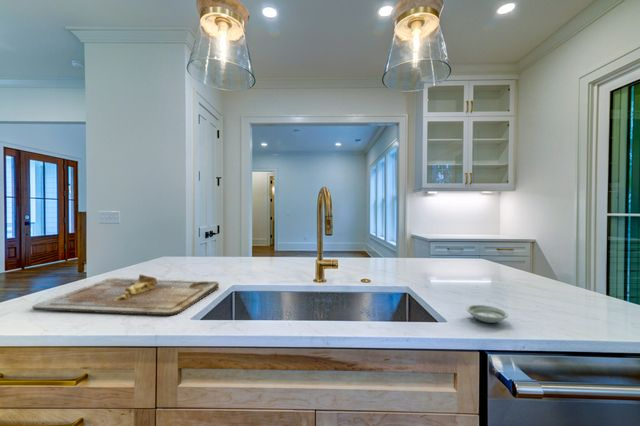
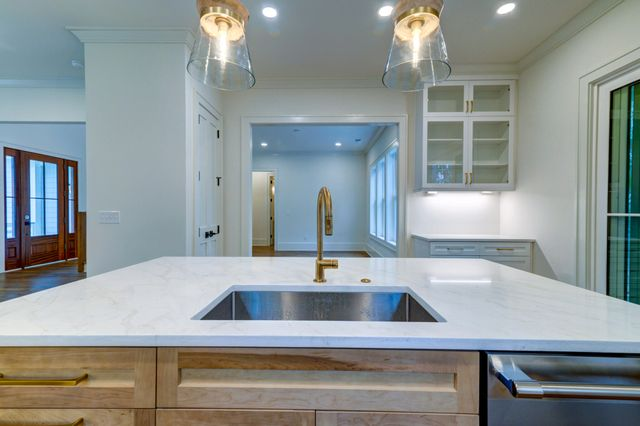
- saucer [465,304,509,324]
- cutting board [31,274,220,316]
